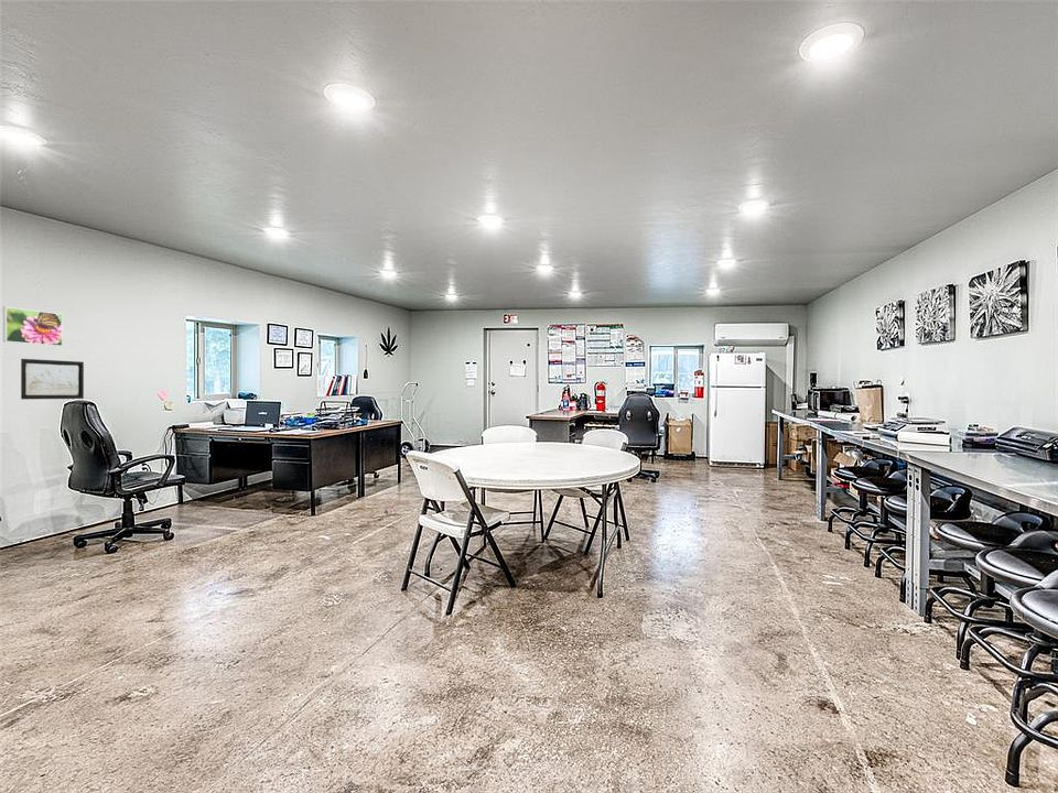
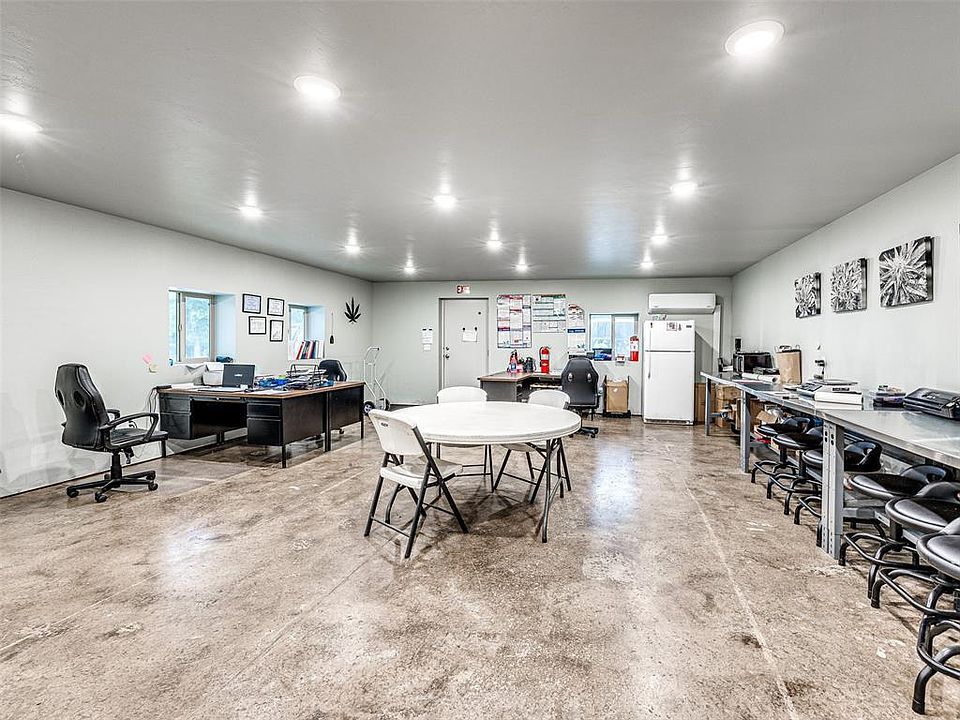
- wall art [20,358,85,401]
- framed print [2,306,64,347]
